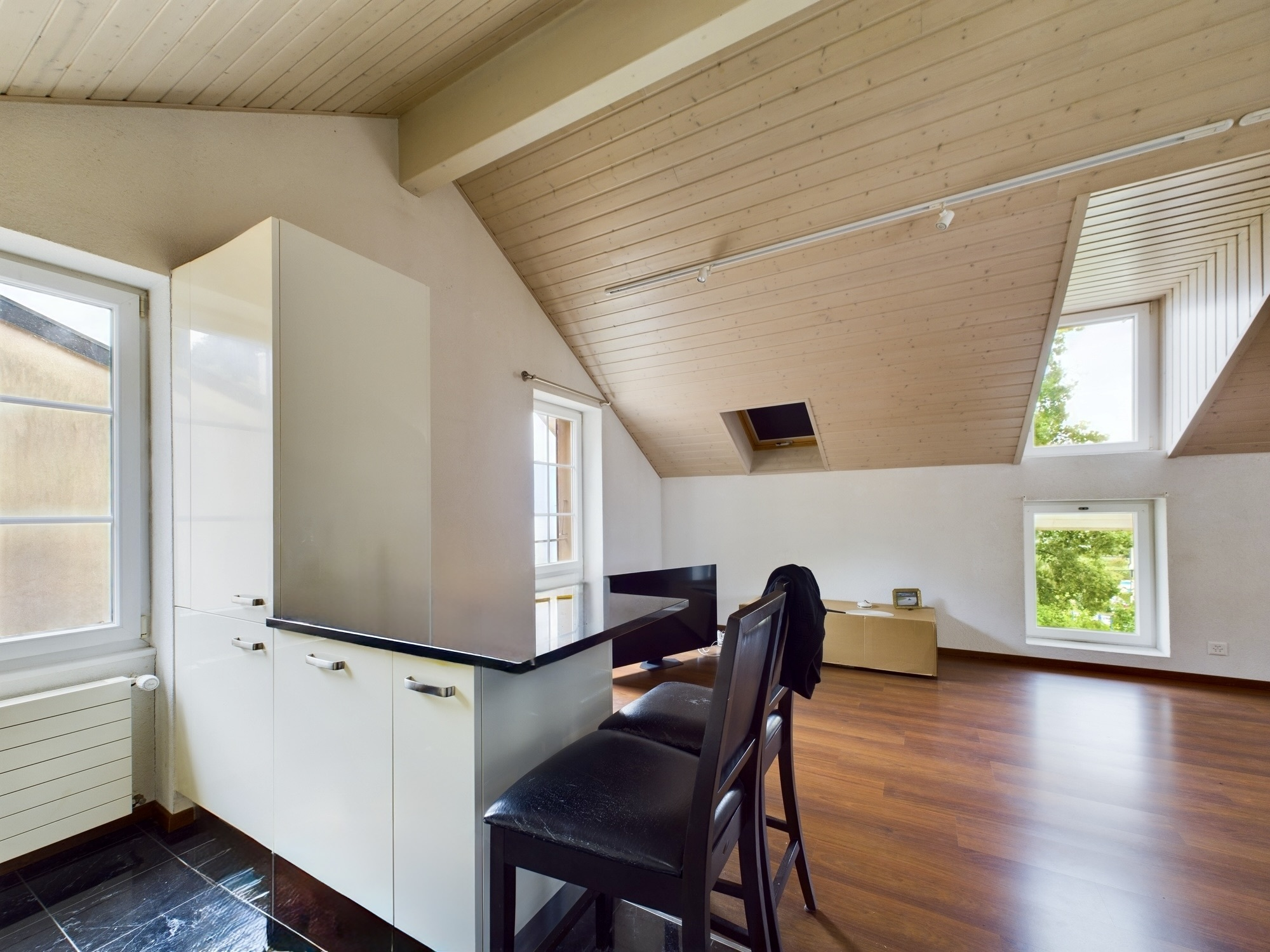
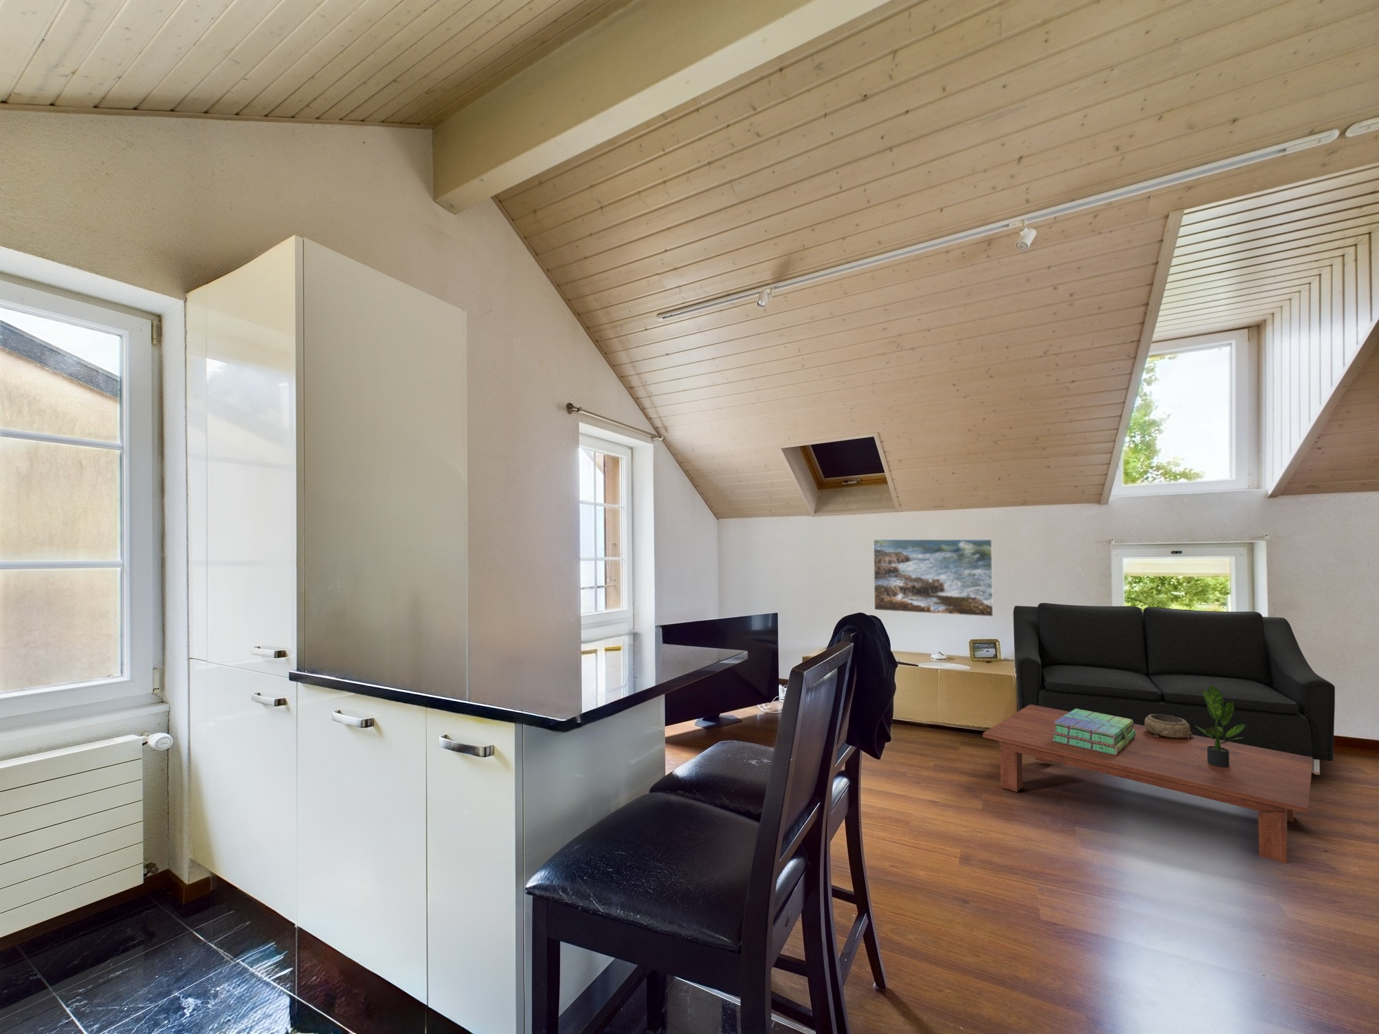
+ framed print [872,539,995,618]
+ coffee table [983,705,1313,863]
+ potted plant [1195,685,1245,767]
+ loveseat [1013,603,1336,772]
+ stack of books [1052,708,1136,756]
+ decorative bowl [1144,715,1193,739]
